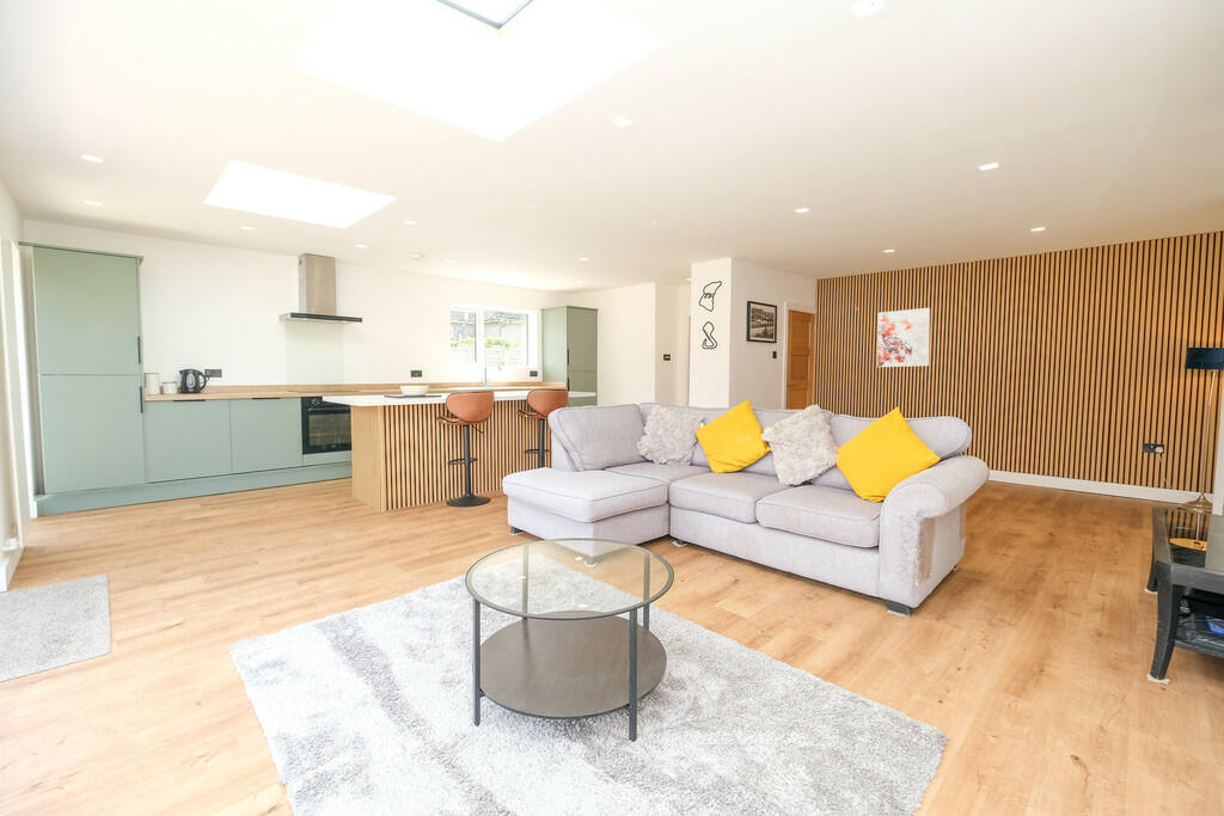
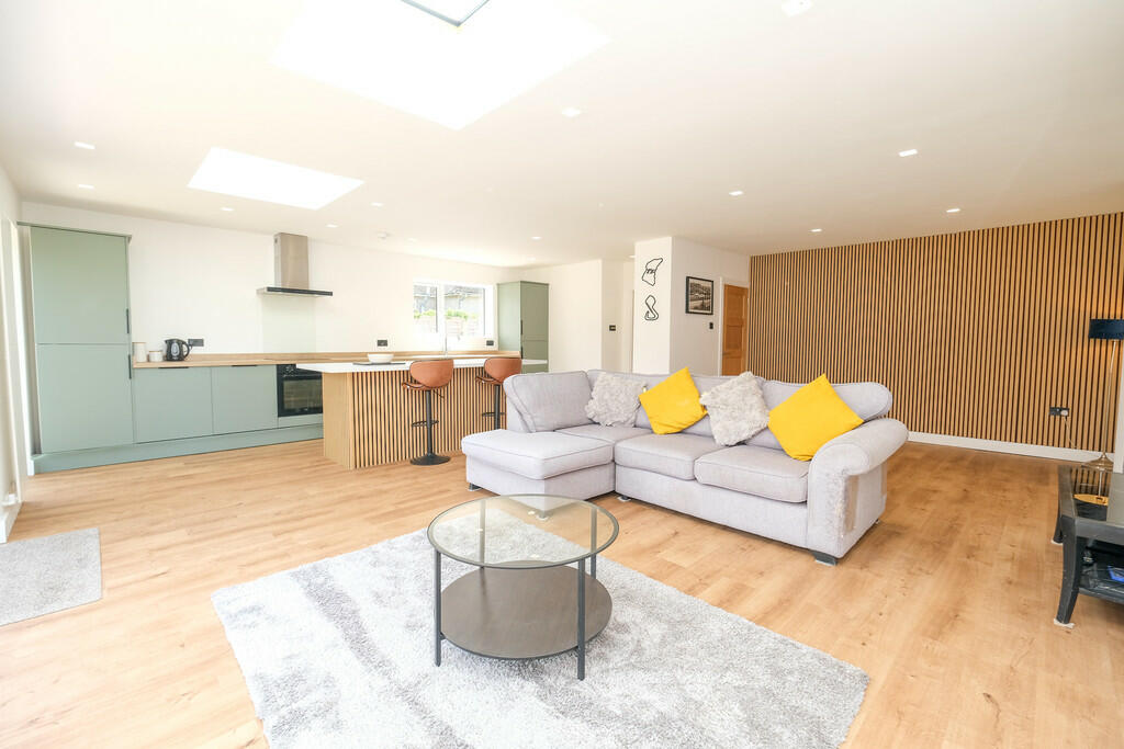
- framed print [876,307,931,368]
